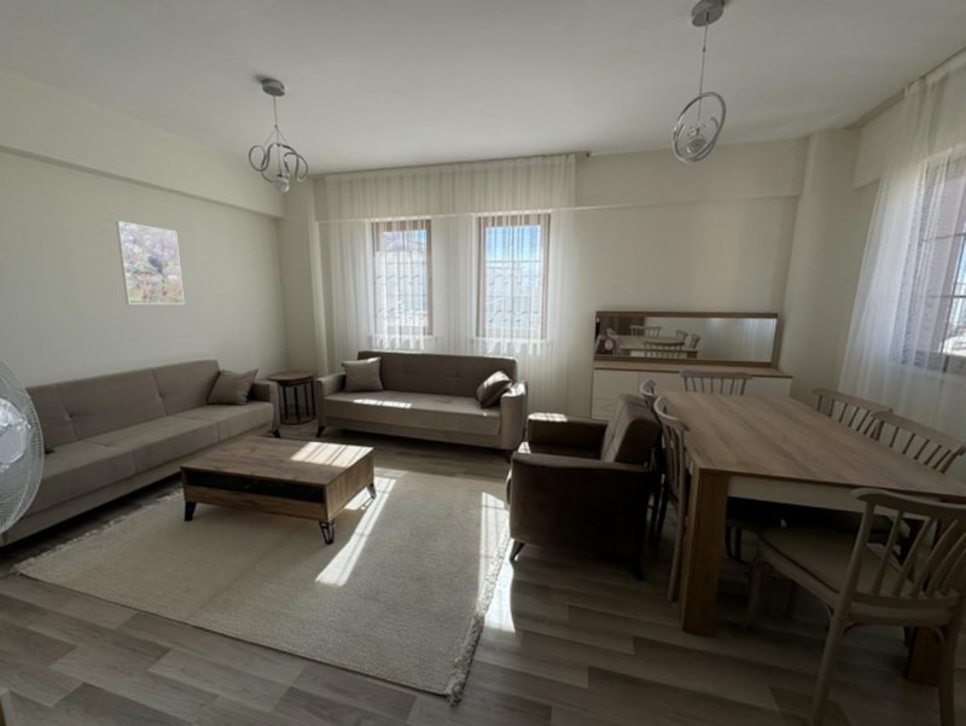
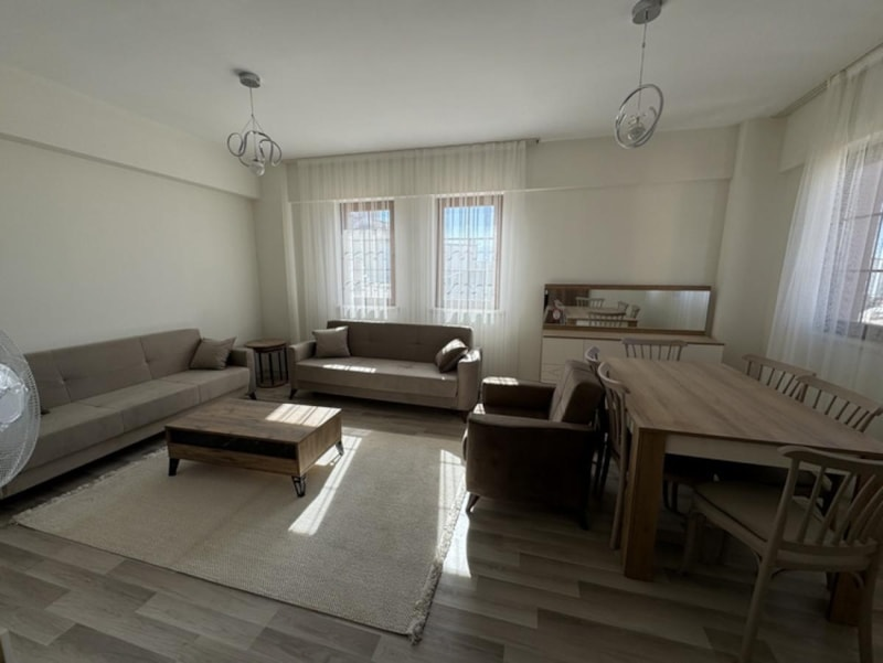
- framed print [115,220,185,306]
